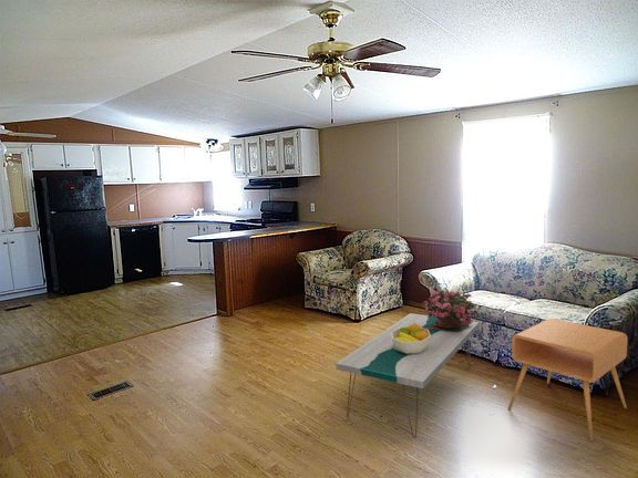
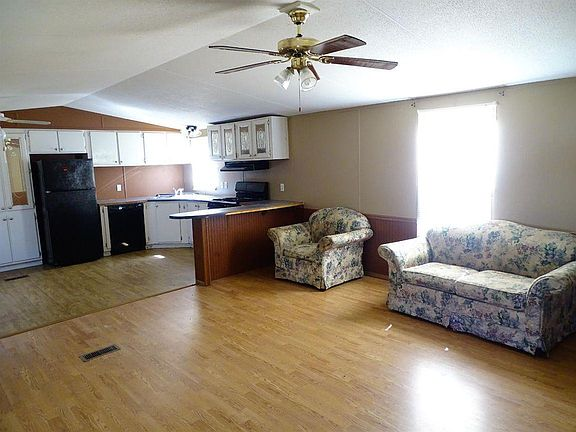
- potted flower [421,289,480,331]
- coffee table [335,312,480,439]
- fruit bowl [391,323,431,354]
- side table [507,318,629,443]
